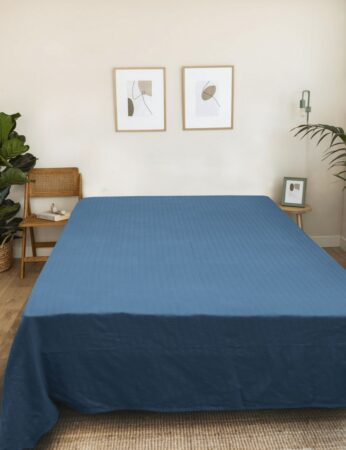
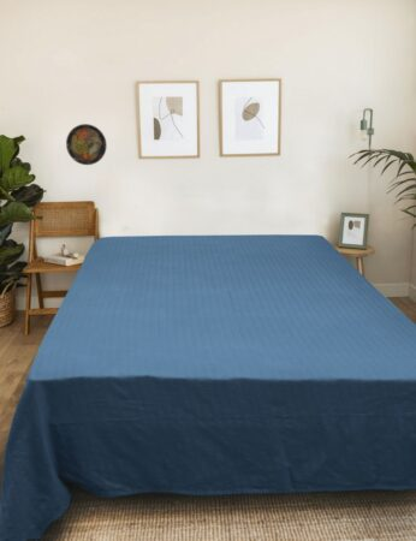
+ decorative plate [65,123,108,166]
